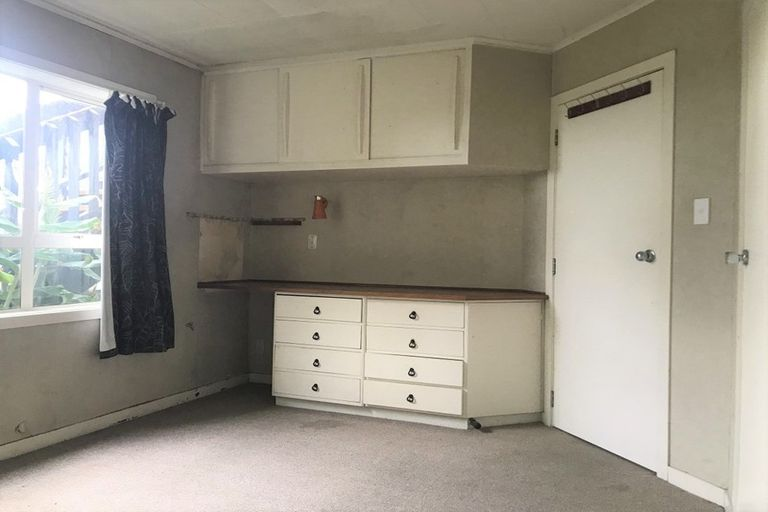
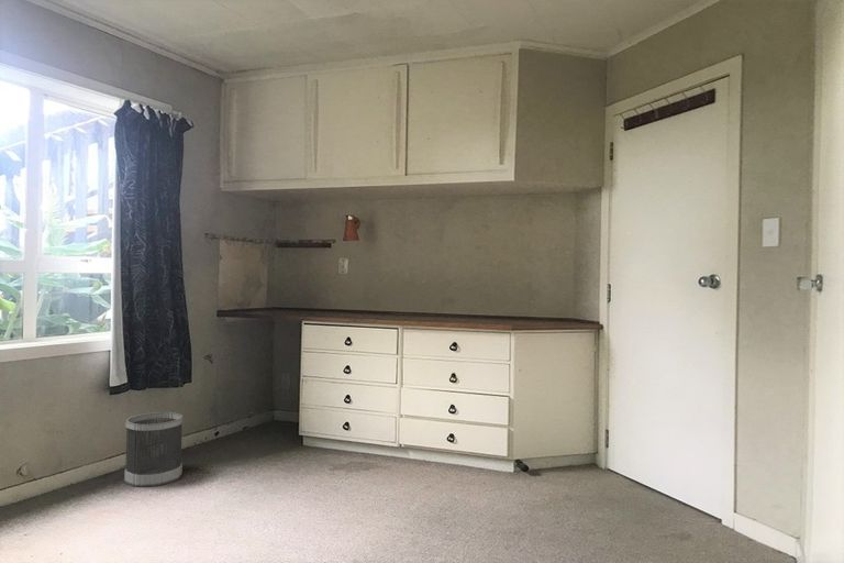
+ wastebasket [123,411,184,488]
